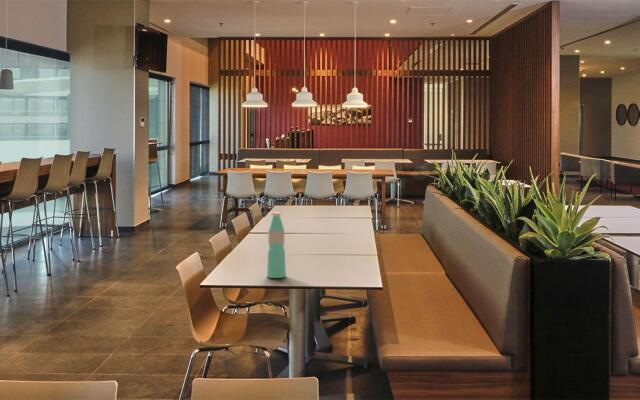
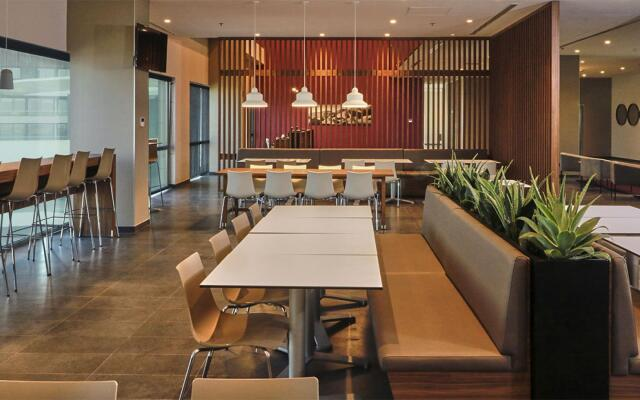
- water bottle [266,212,287,279]
